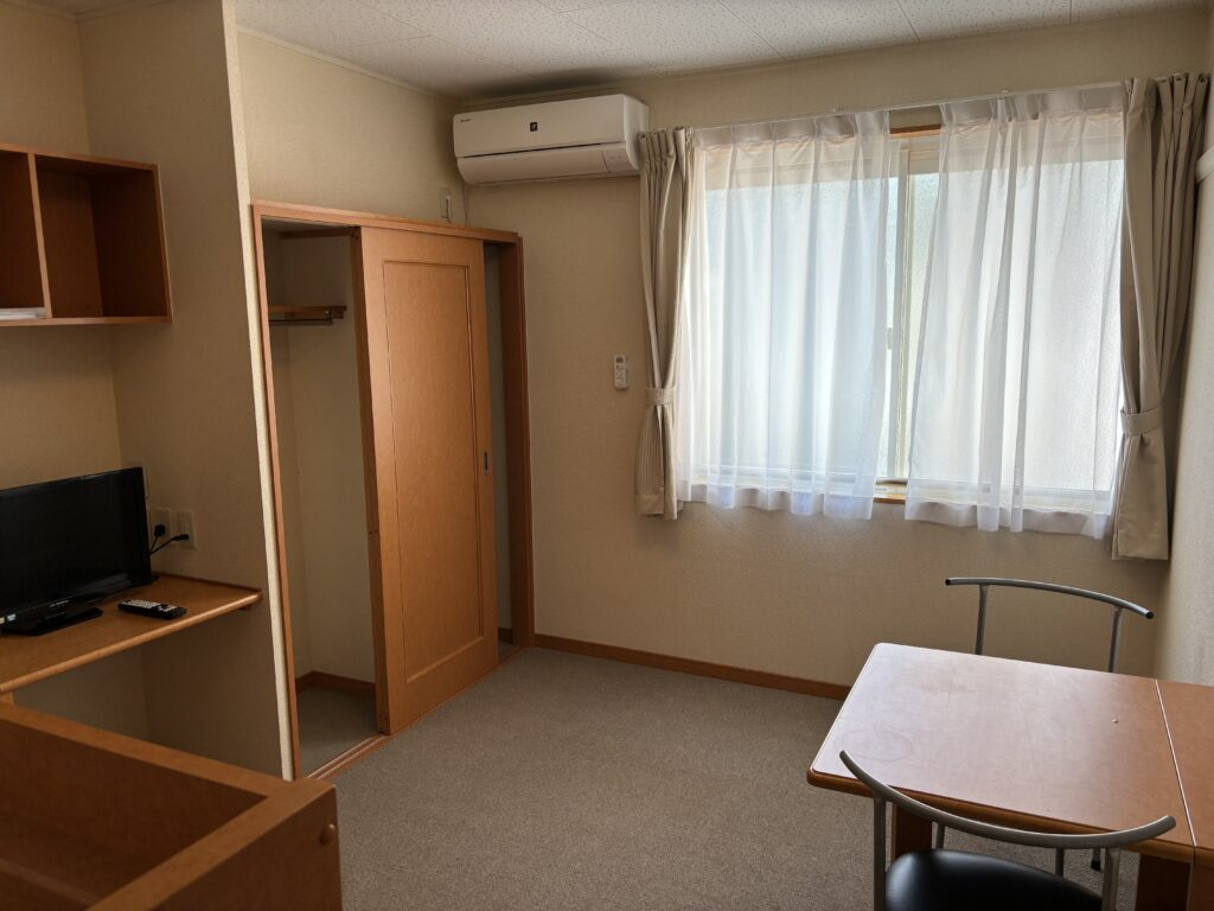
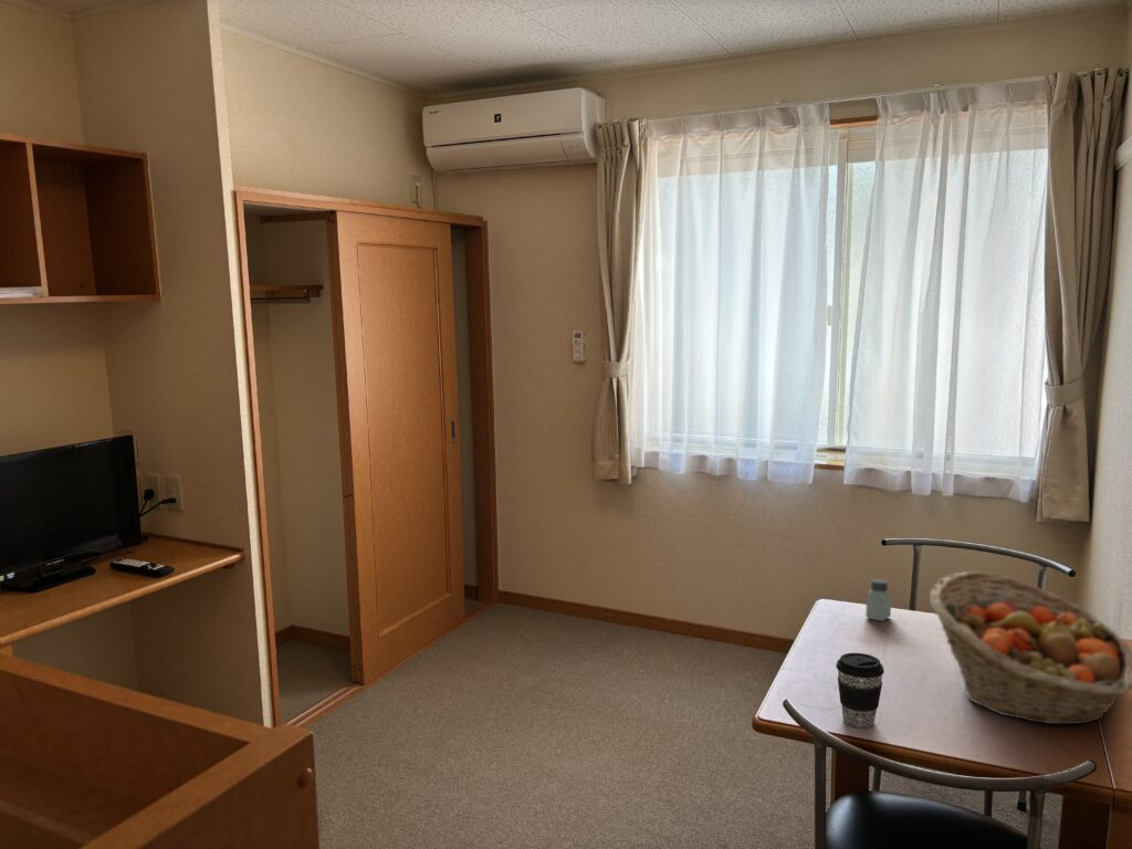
+ coffee cup [835,652,885,729]
+ saltshaker [864,578,892,622]
+ fruit basket [929,570,1132,725]
